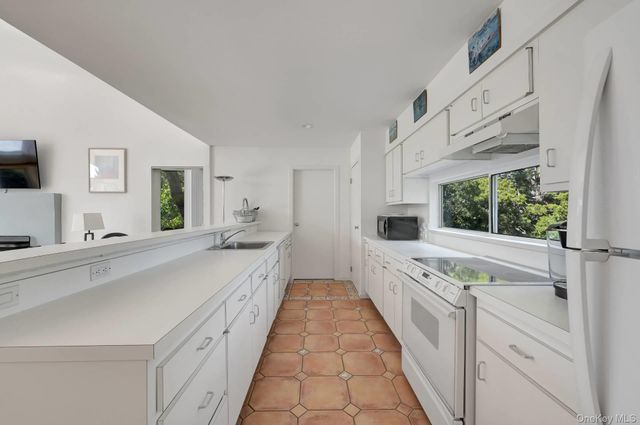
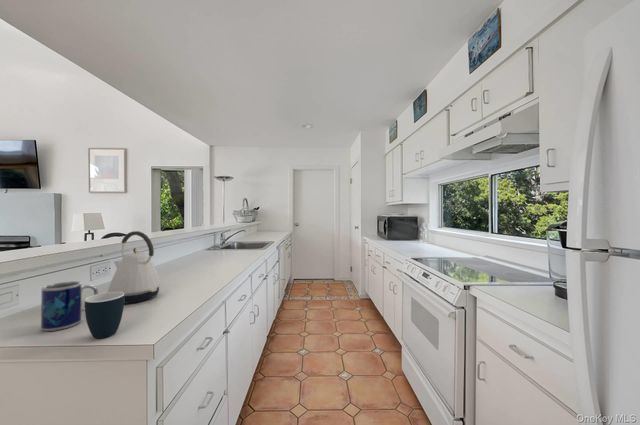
+ mug [40,280,99,332]
+ mug [84,291,125,339]
+ kettle [107,230,162,305]
